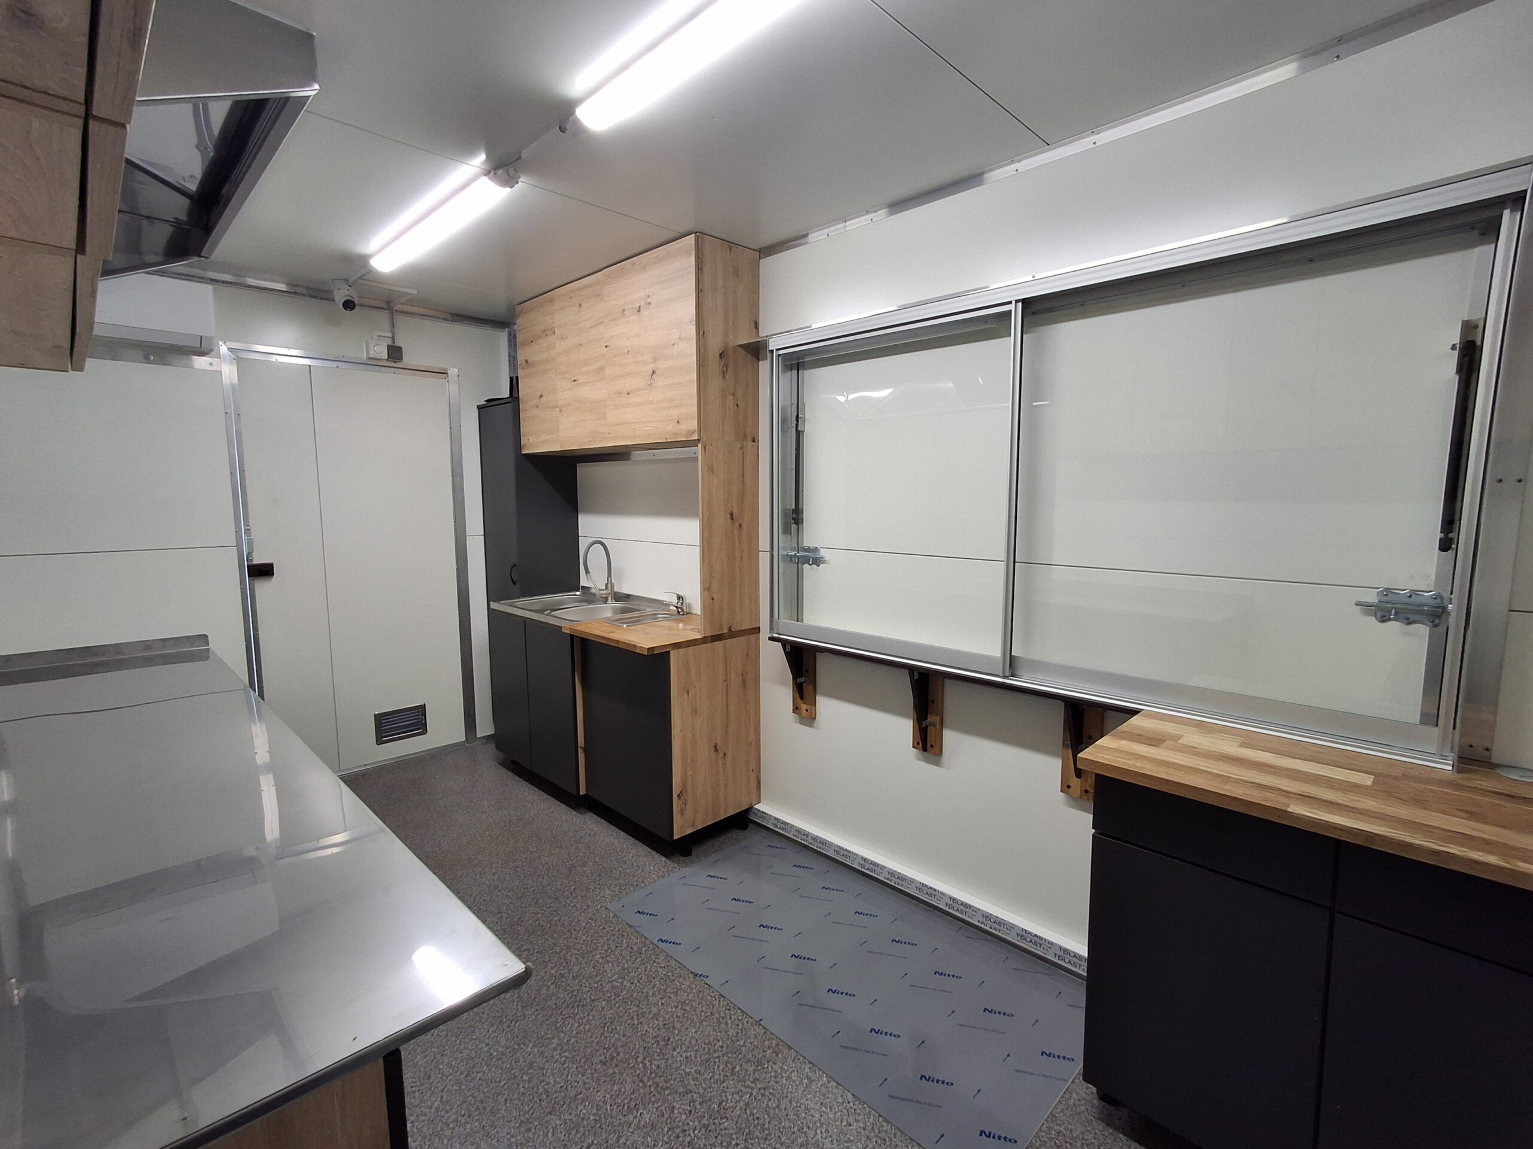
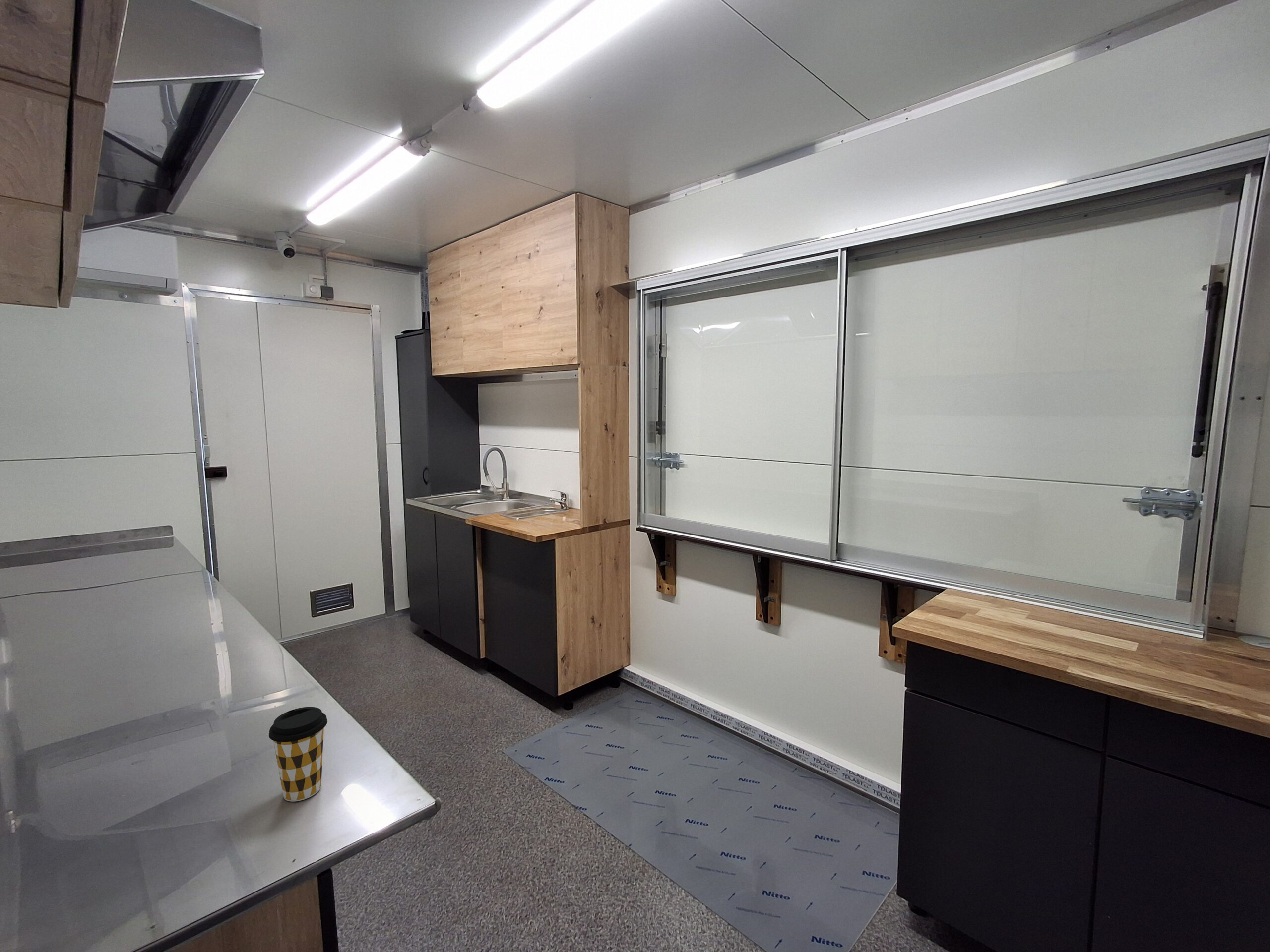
+ coffee cup [268,707,328,802]
